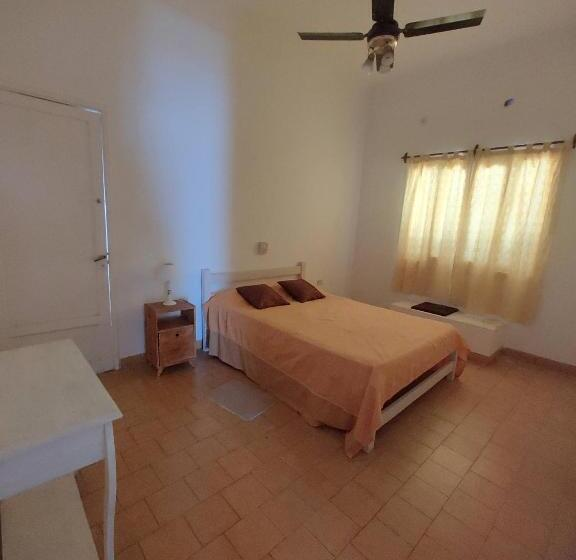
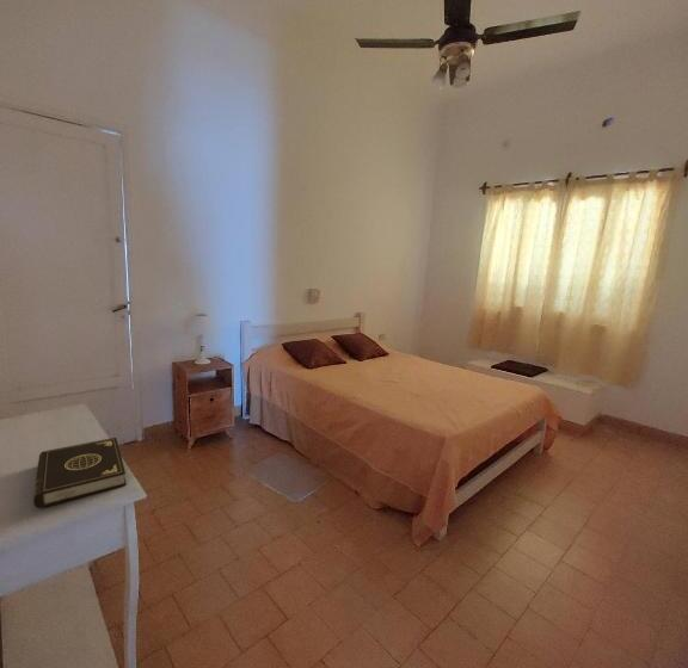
+ book [32,437,128,509]
